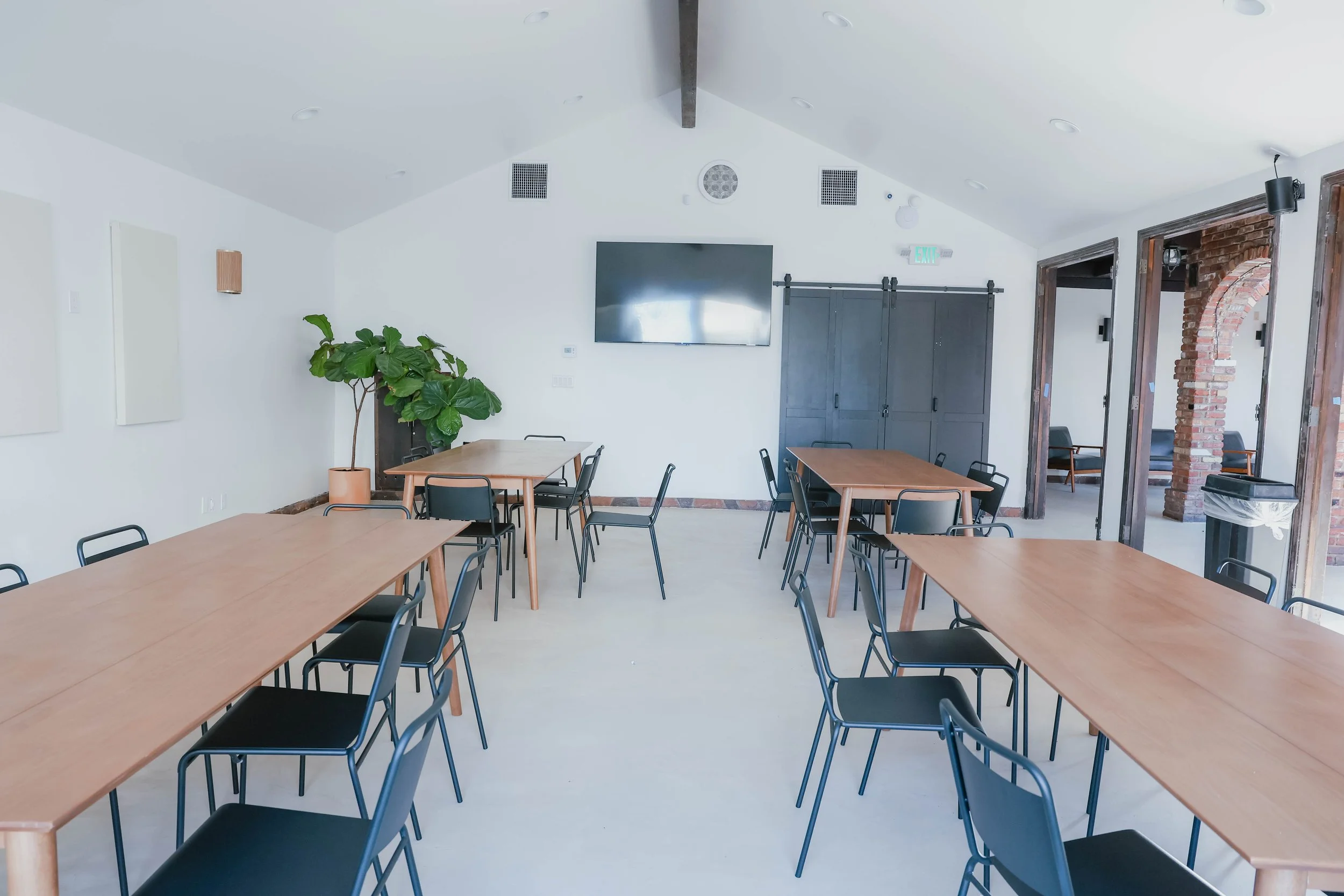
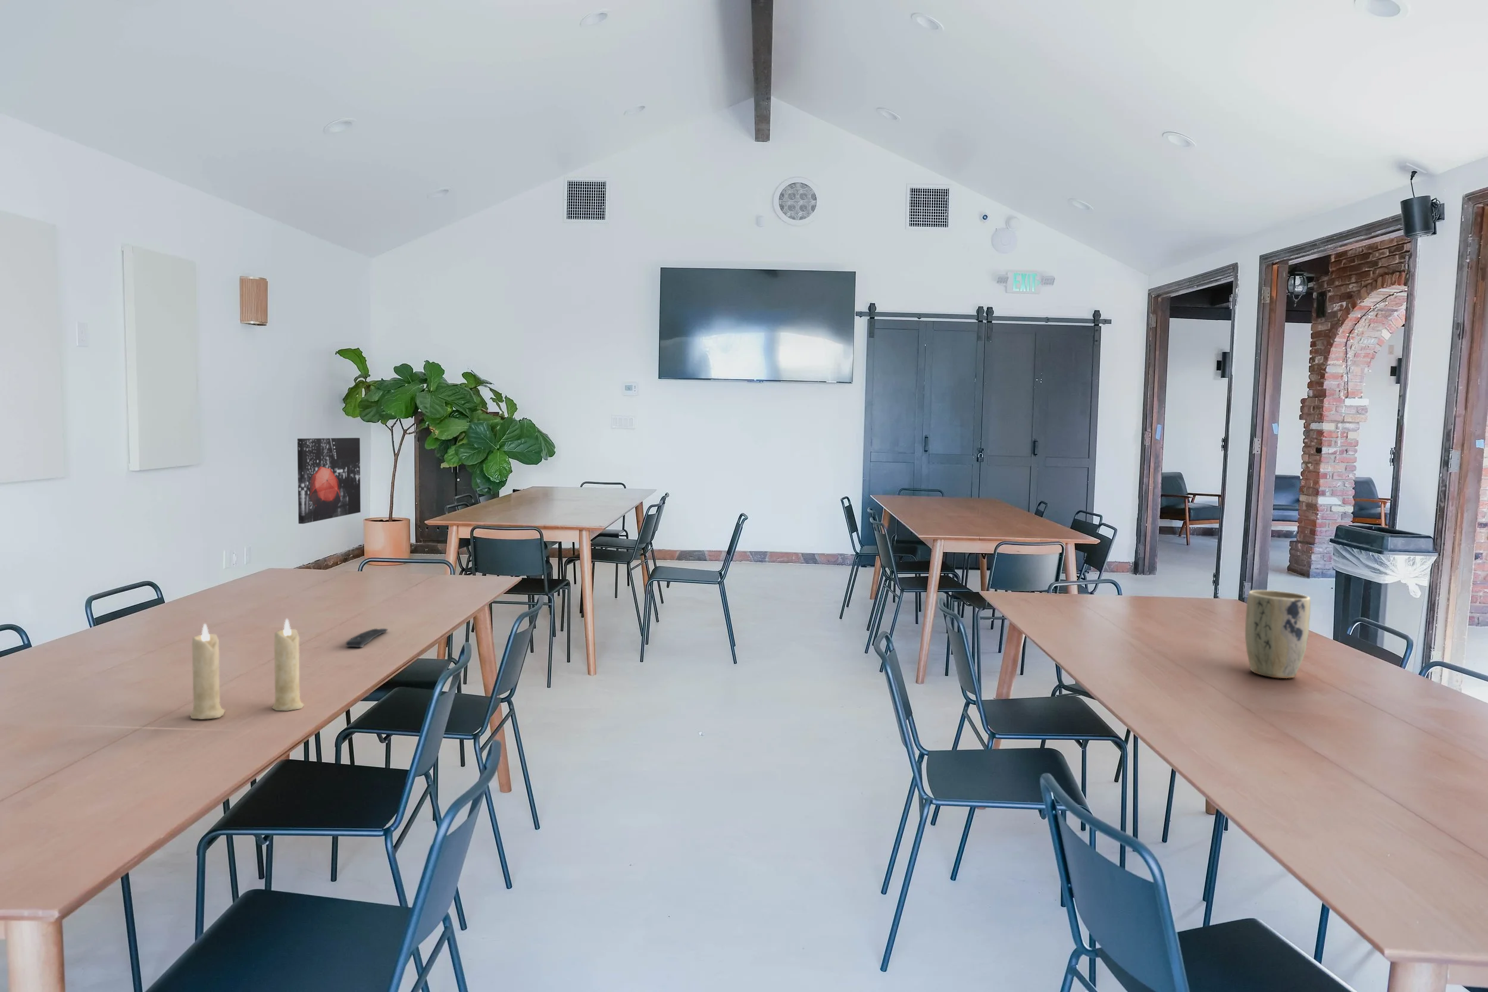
+ remote control [345,628,389,648]
+ plant pot [1244,590,1311,679]
+ candle [189,618,306,720]
+ wall art [297,437,361,525]
